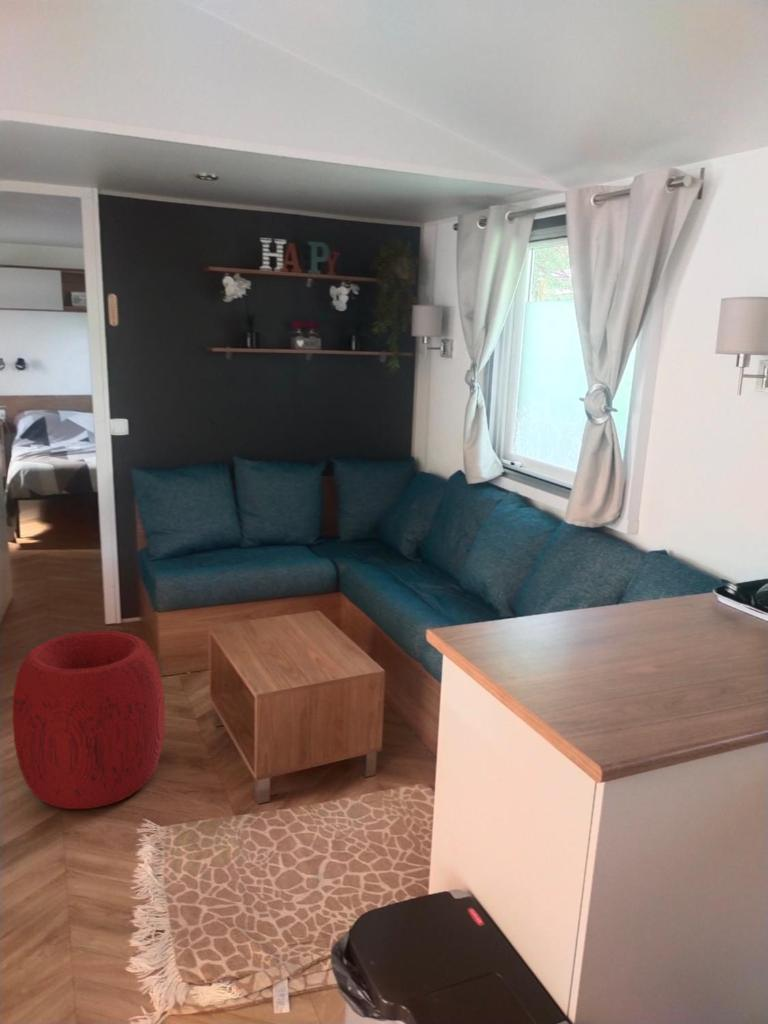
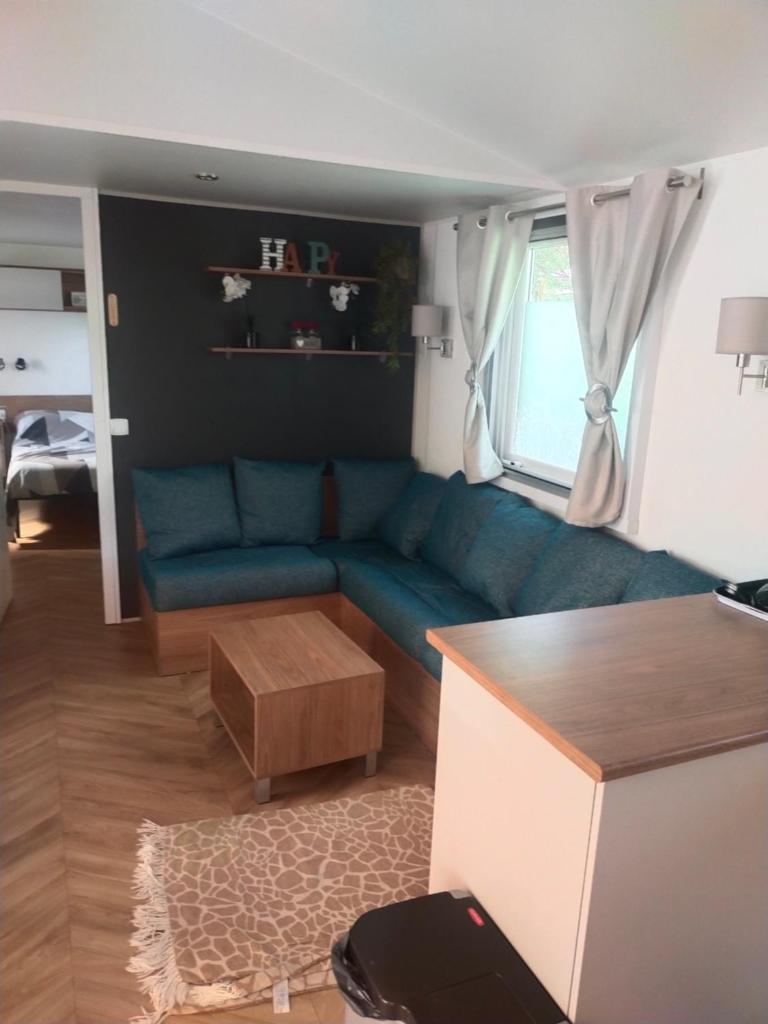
- pouf [11,630,166,810]
